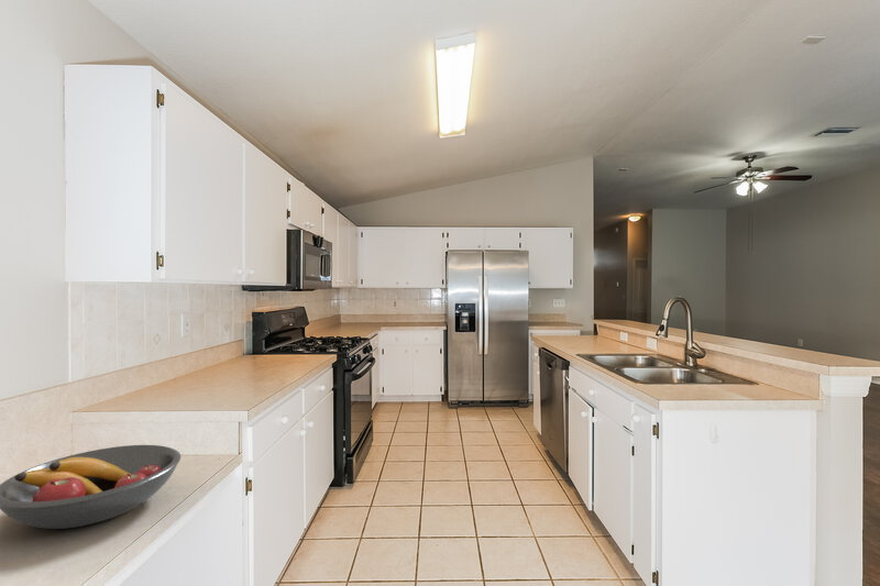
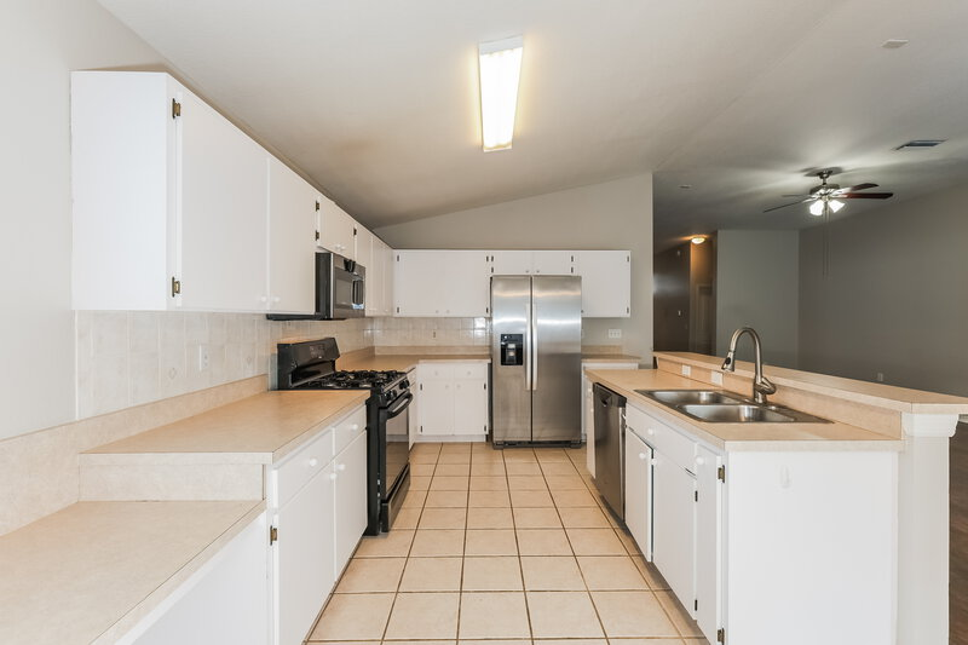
- fruit bowl [0,444,182,530]
